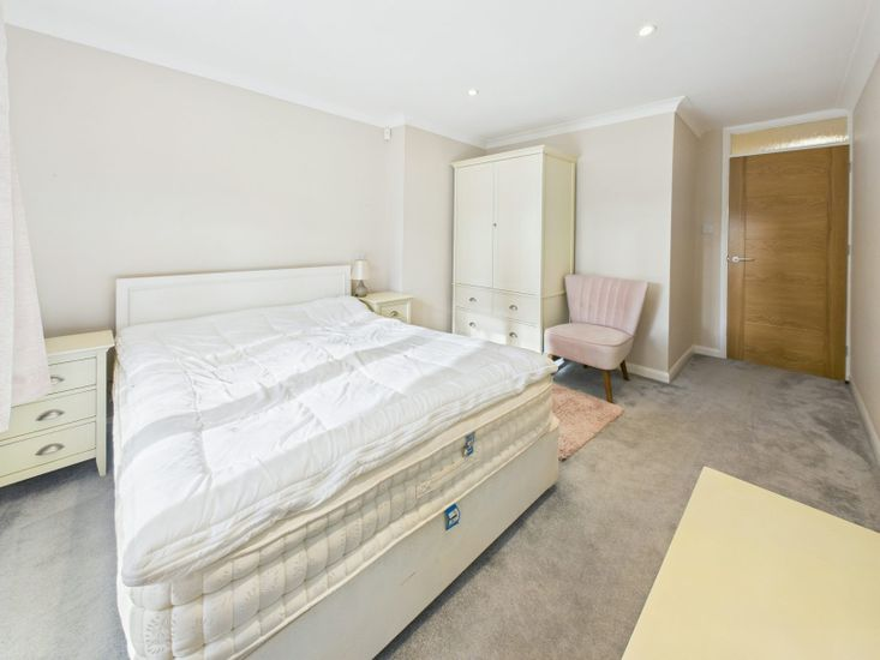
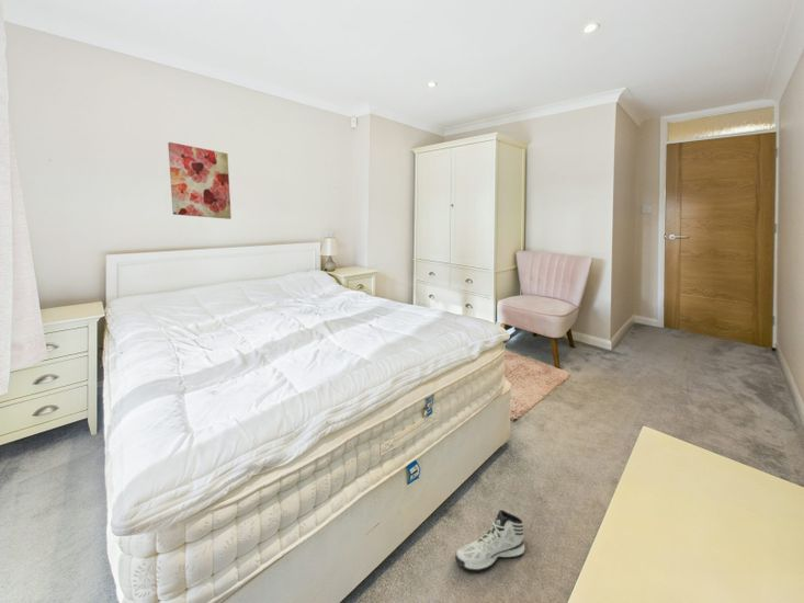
+ sneaker [454,509,525,572]
+ wall art [167,141,233,220]
